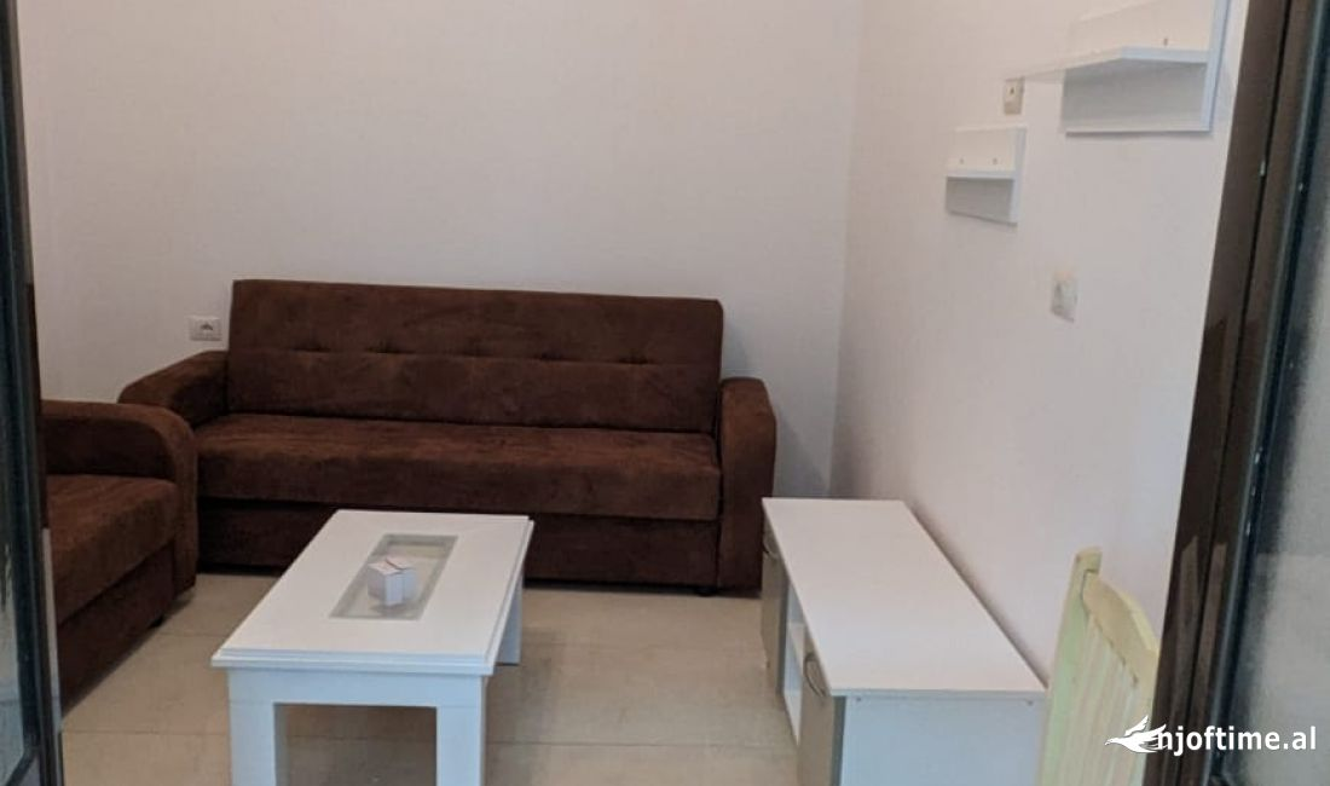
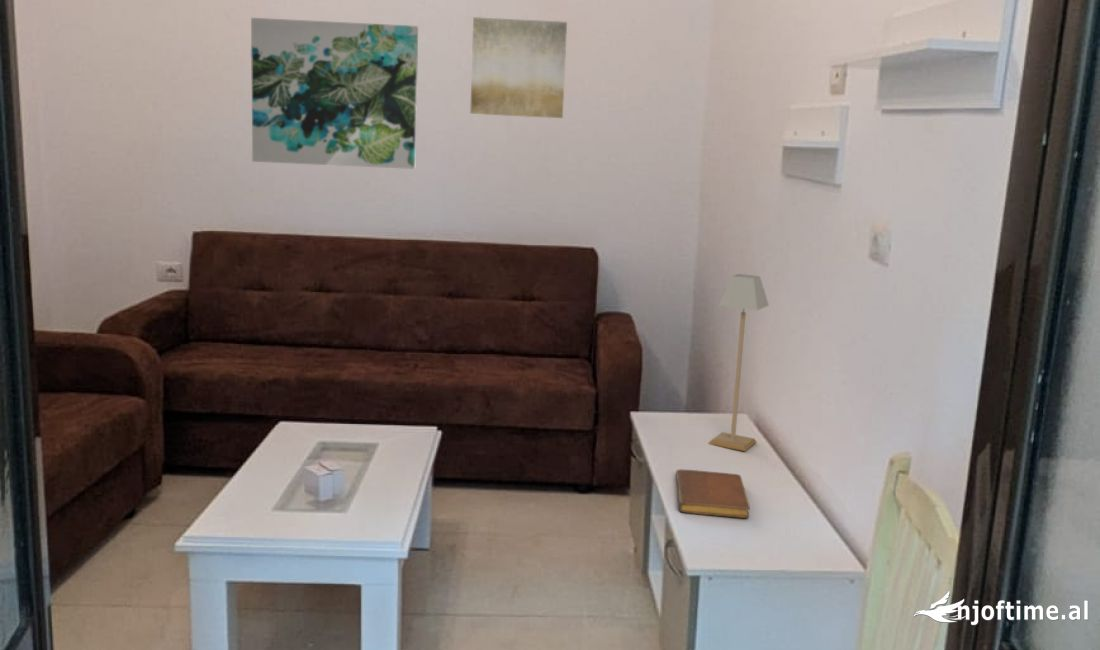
+ table lamp [707,273,770,452]
+ notebook [675,468,751,519]
+ wall art [250,17,419,170]
+ wall art [469,16,568,119]
